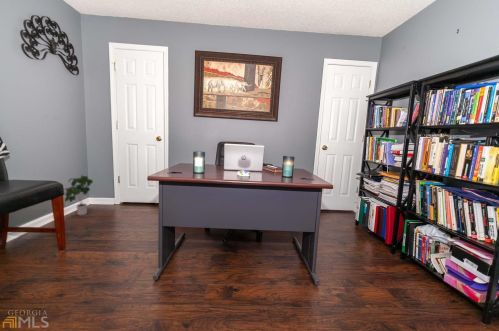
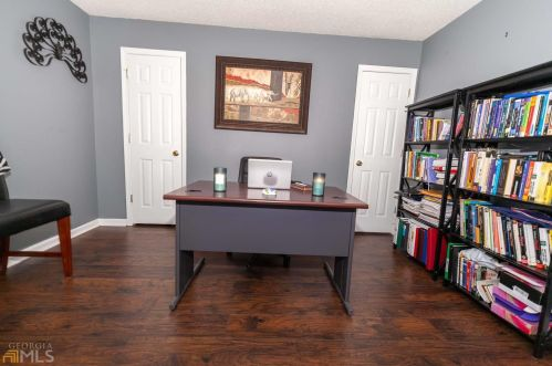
- potted plant [63,174,94,216]
